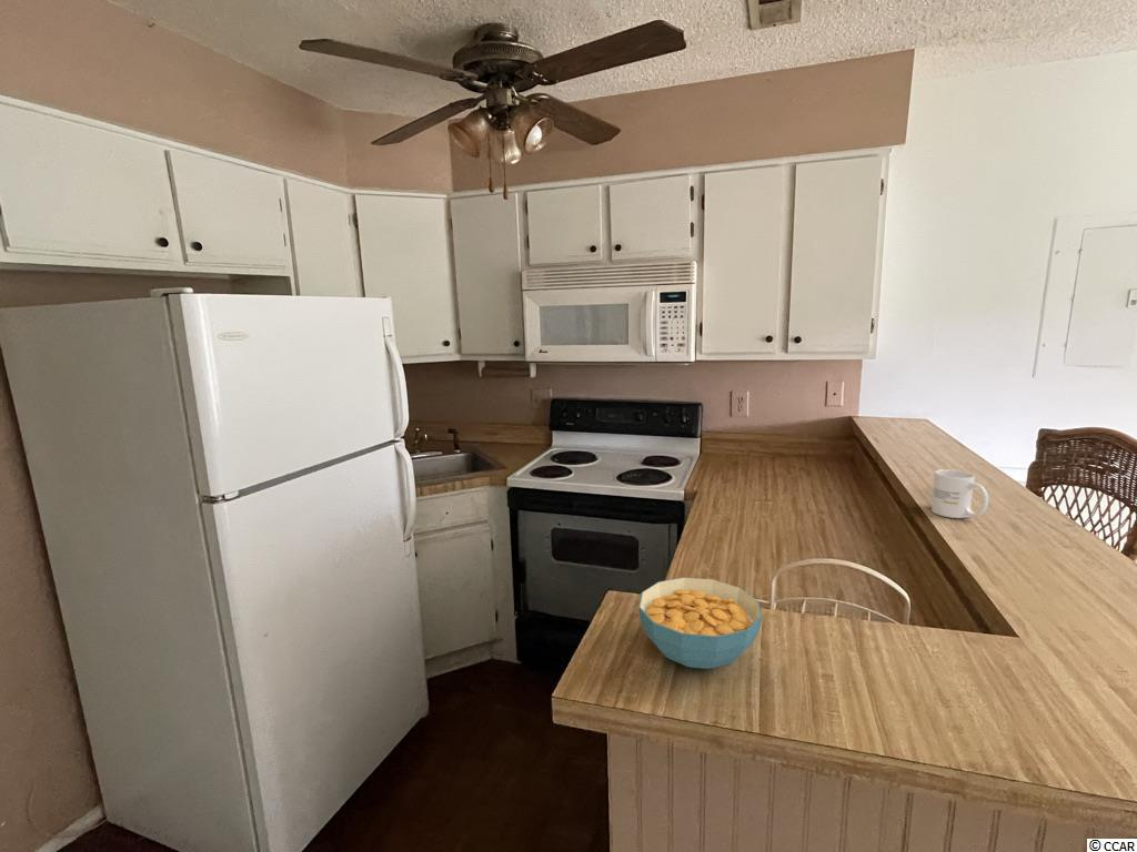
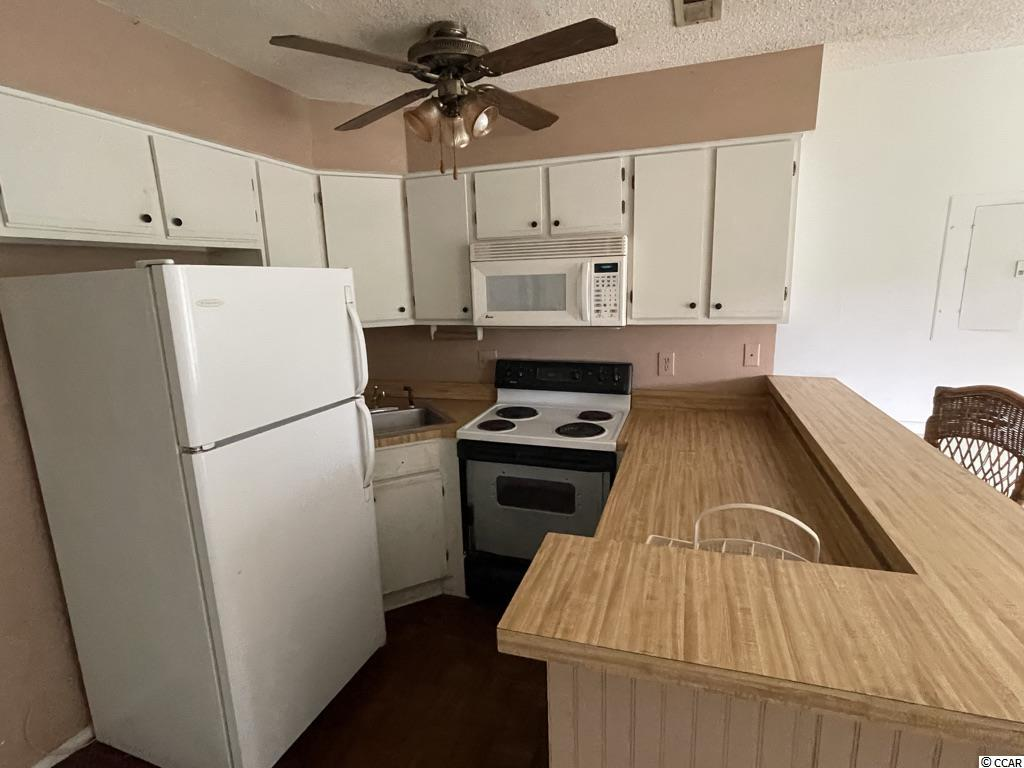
- mug [930,468,989,519]
- cereal bowl [637,576,763,670]
